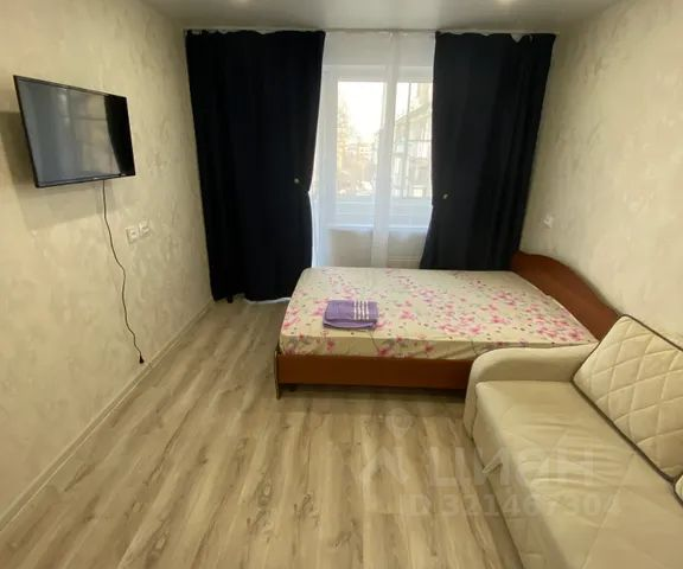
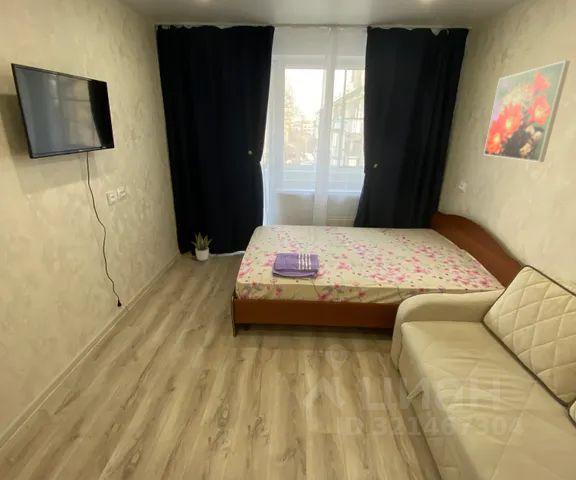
+ potted plant [190,233,213,262]
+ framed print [483,60,571,163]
